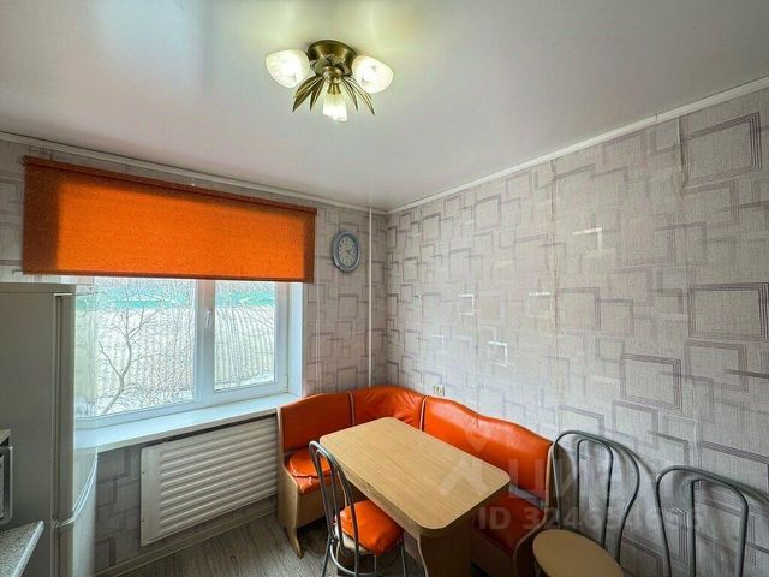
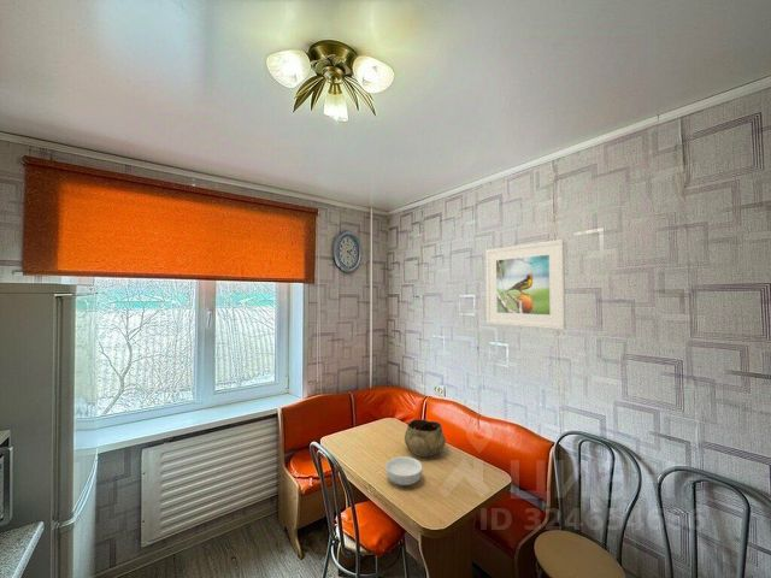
+ decorative bowl [404,418,447,459]
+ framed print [484,238,567,331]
+ cereal bowl [384,455,424,486]
